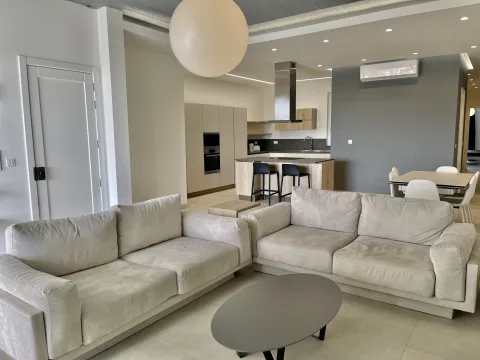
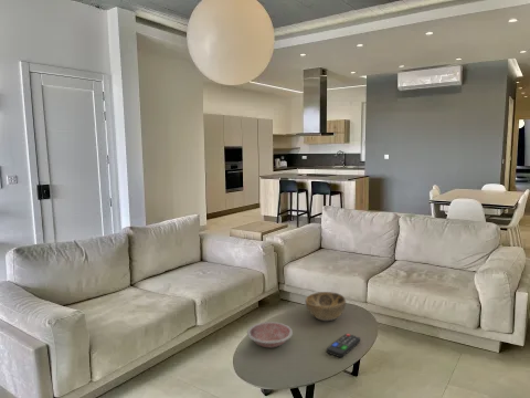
+ remote control [326,333,361,358]
+ bowl [246,321,294,348]
+ decorative bowl [305,291,347,322]
